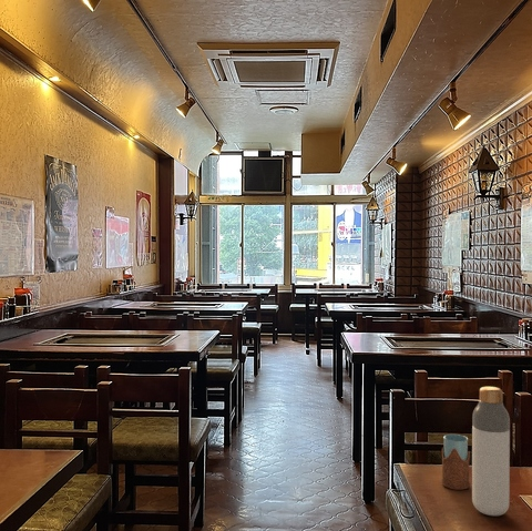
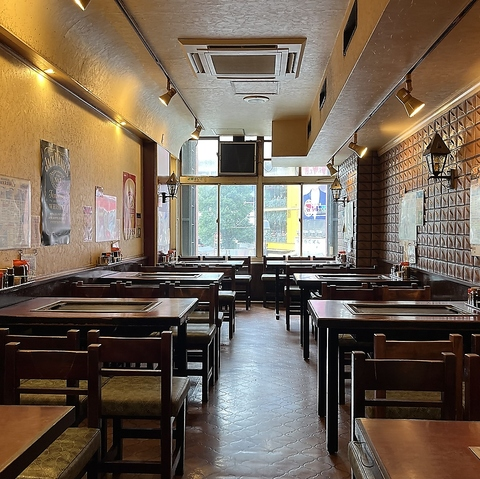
- drinking glass [440,433,471,491]
- bottle [471,386,511,517]
